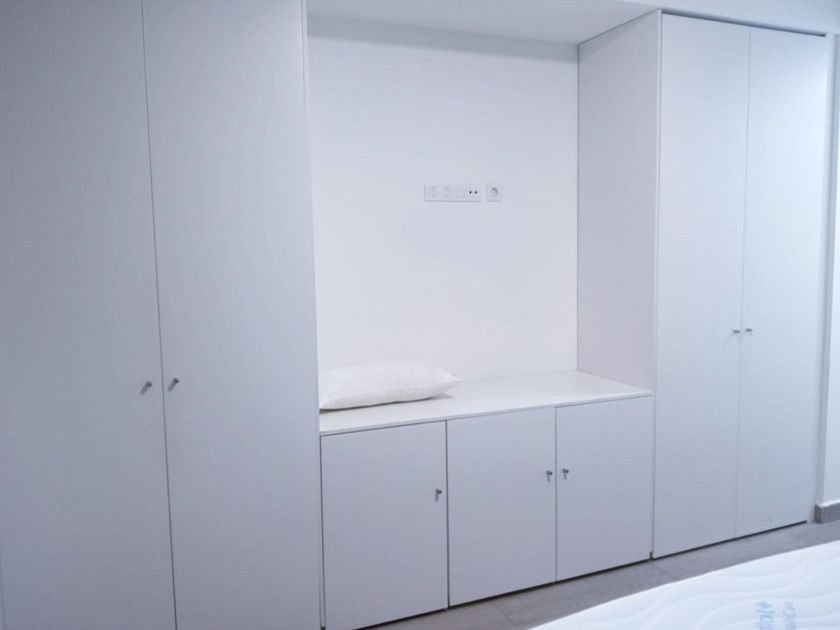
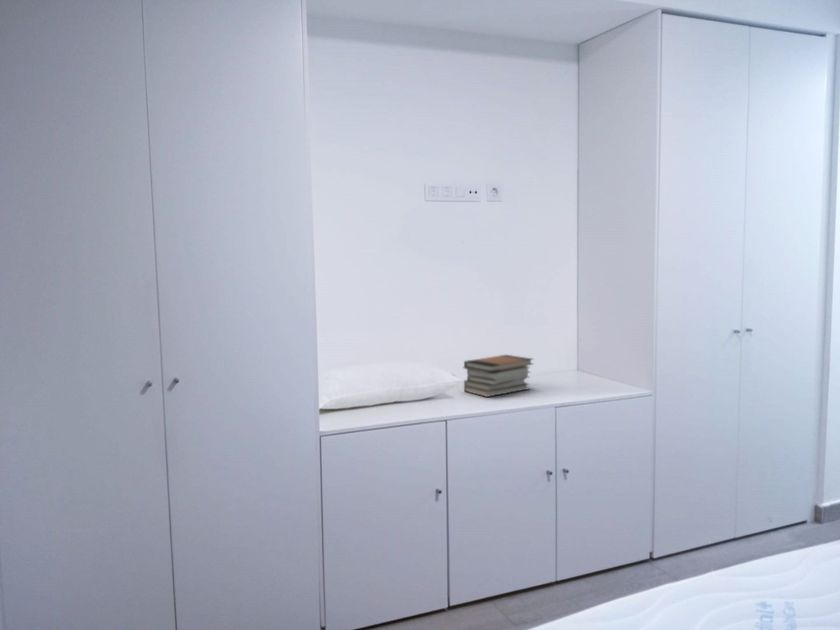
+ book stack [463,354,534,398]
